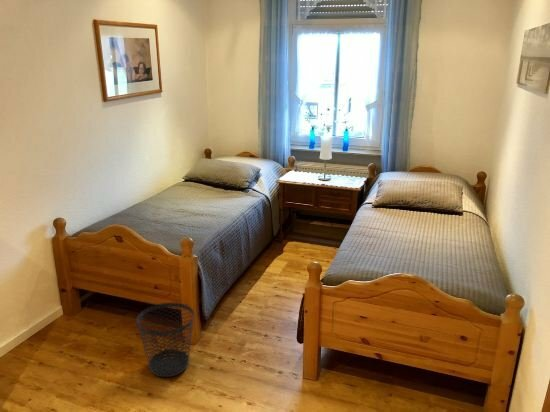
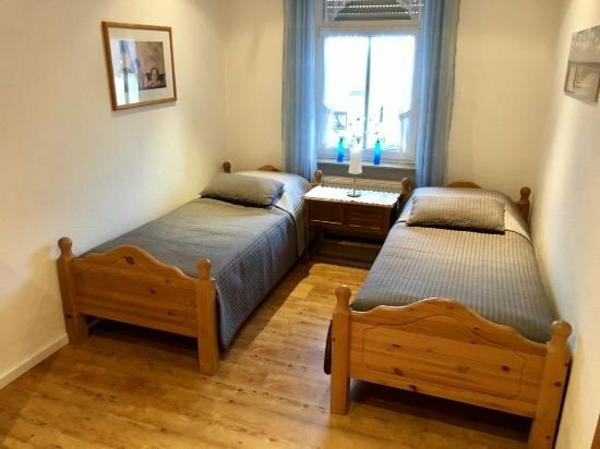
- wastebasket [135,302,195,378]
